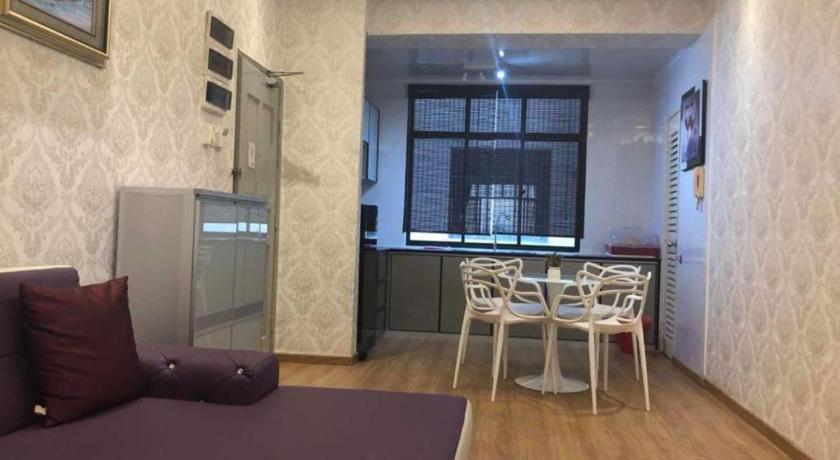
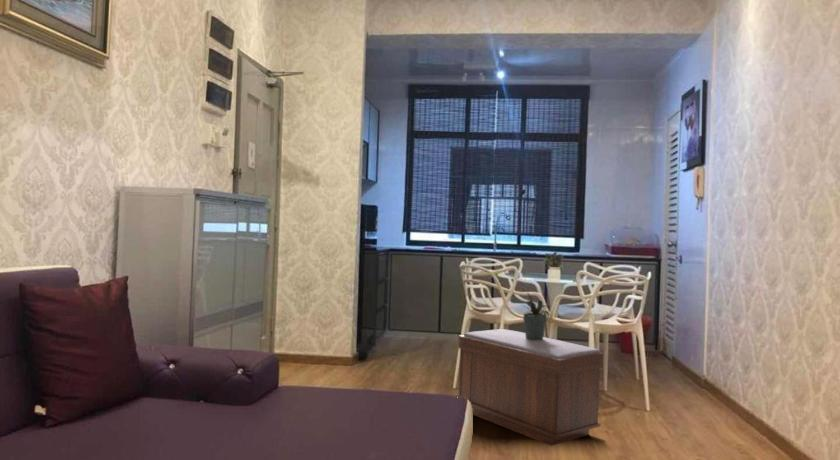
+ potted plant [522,292,551,340]
+ bench [457,328,604,447]
